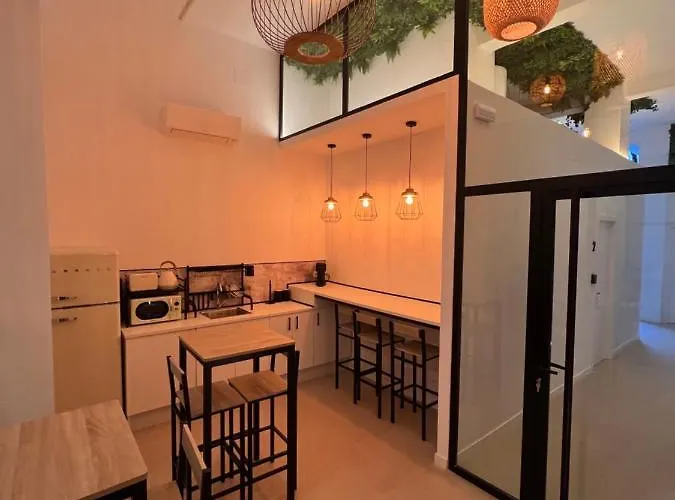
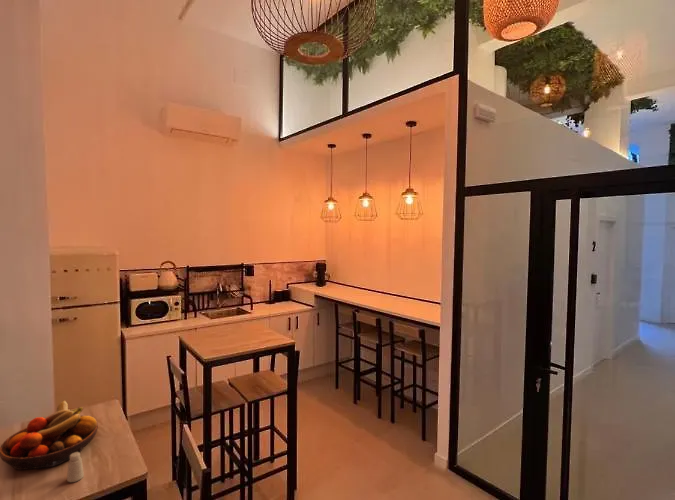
+ fruit bowl [0,400,99,471]
+ saltshaker [66,452,85,483]
